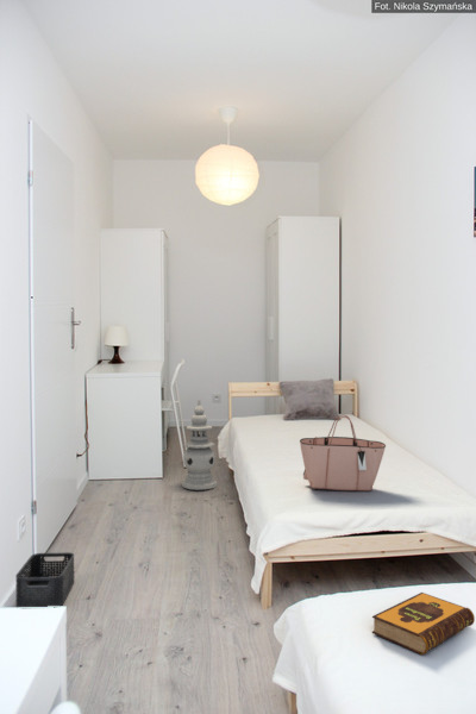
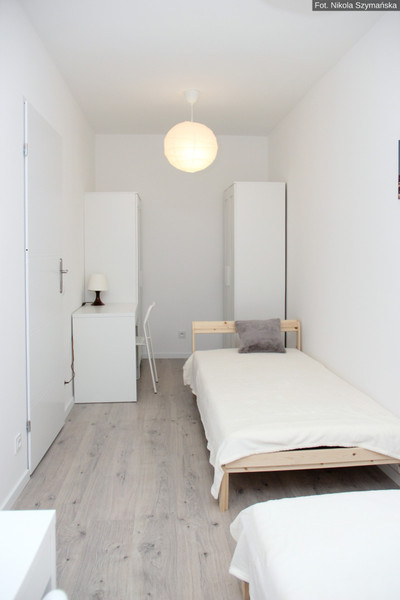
- hardback book [371,591,476,656]
- storage bin [14,551,75,608]
- tote bag [299,414,387,493]
- lantern [181,399,218,491]
